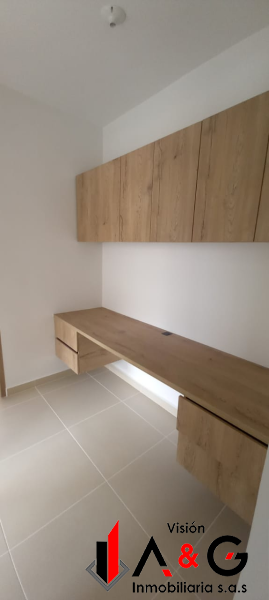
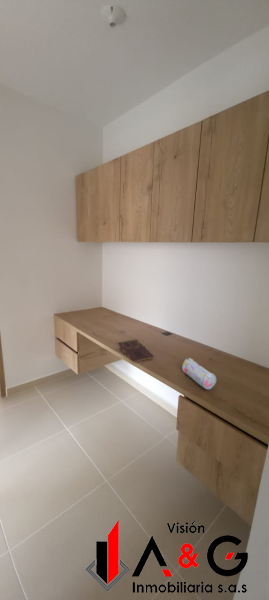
+ book [117,338,155,363]
+ pencil case [181,357,217,390]
